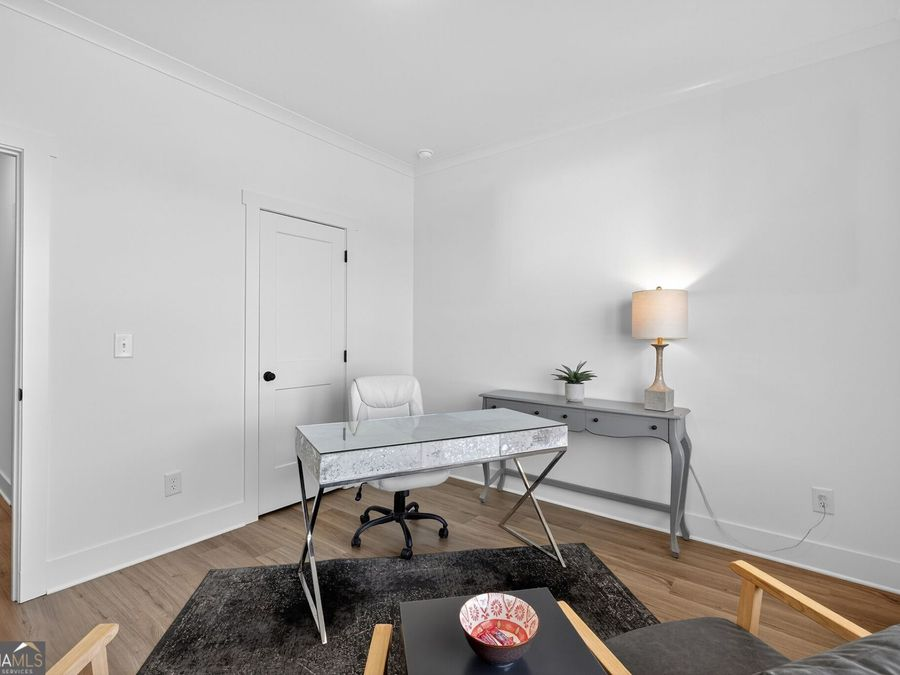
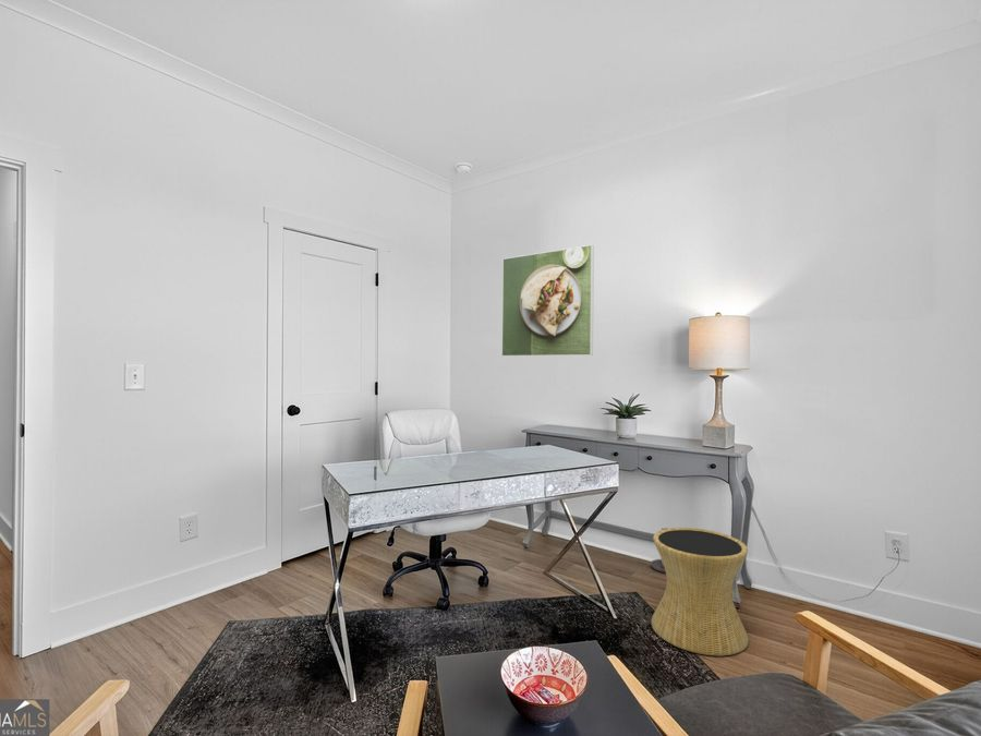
+ candle holder [650,527,670,574]
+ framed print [500,244,595,358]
+ side table [650,527,750,656]
